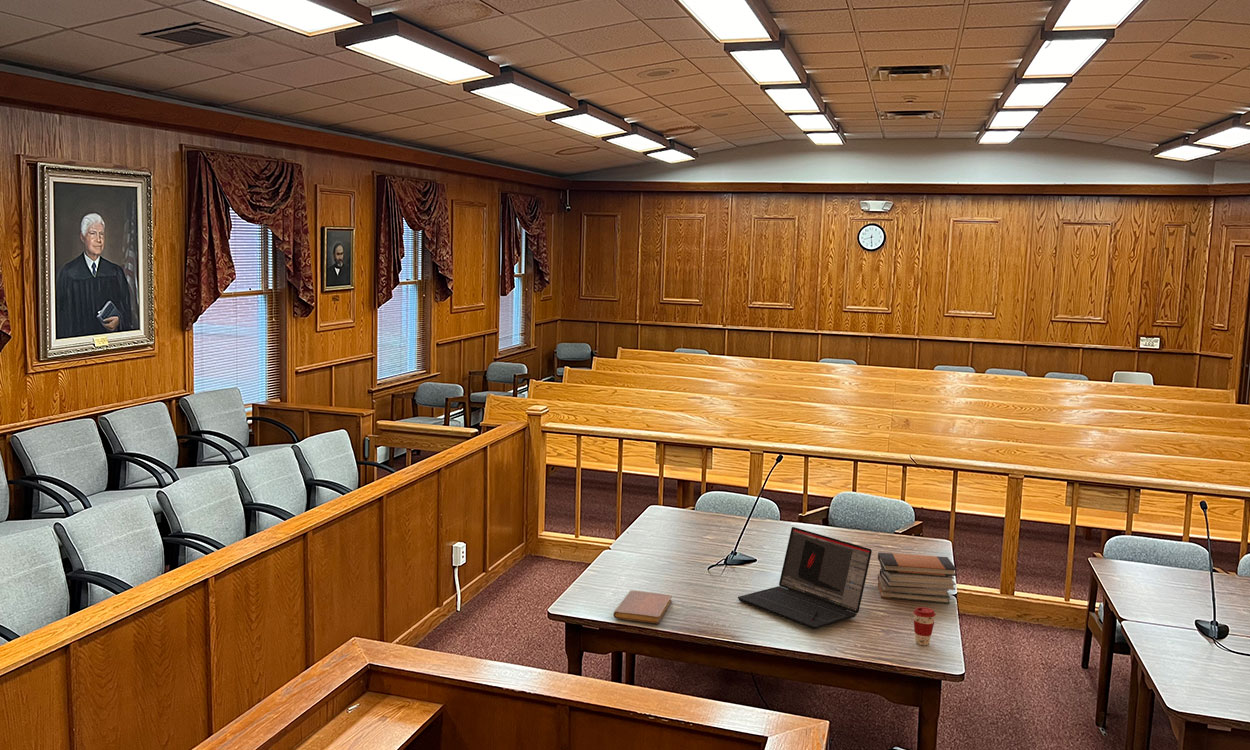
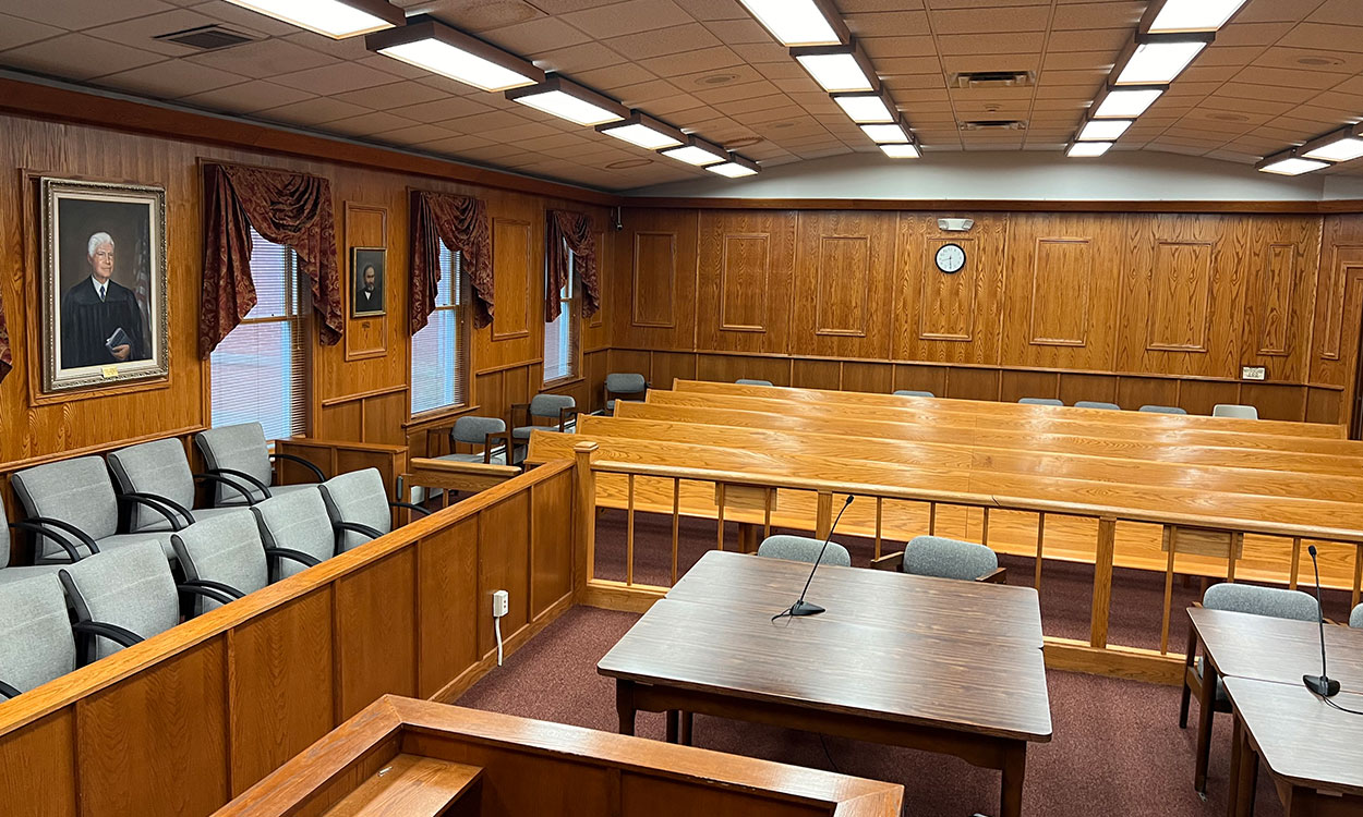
- laptop [737,526,873,630]
- coffee cup [912,606,937,646]
- book stack [877,551,958,604]
- notebook [613,590,673,624]
